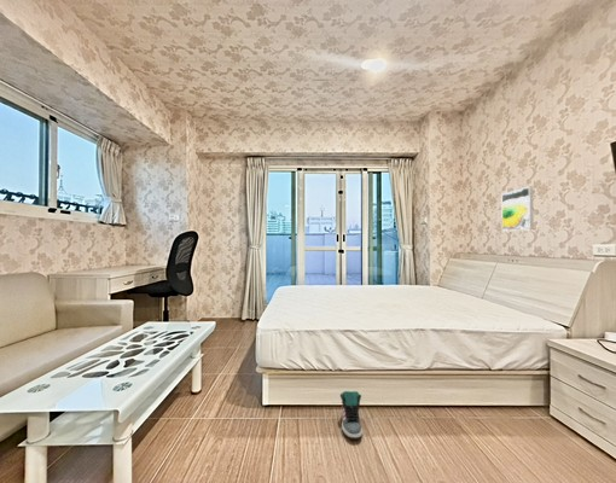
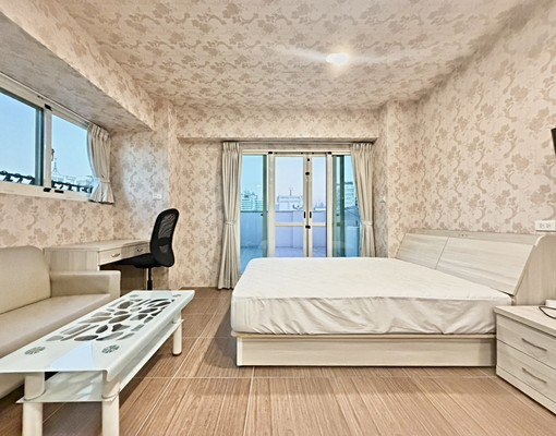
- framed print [500,186,535,233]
- sneaker [339,390,364,441]
